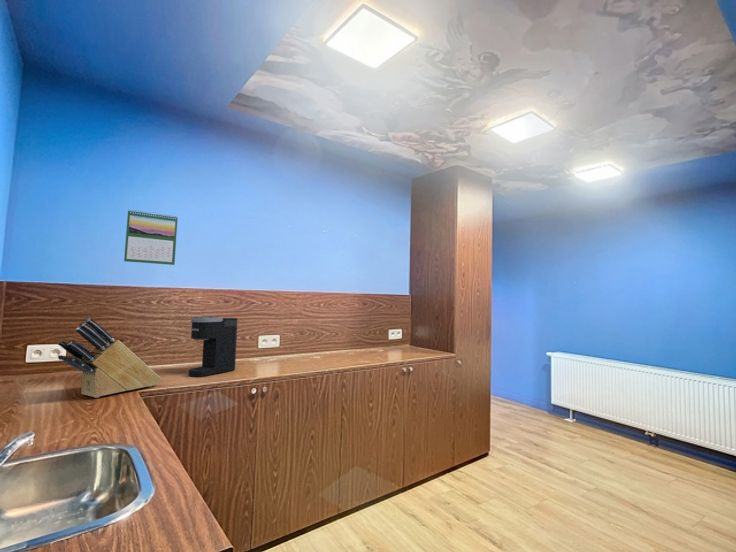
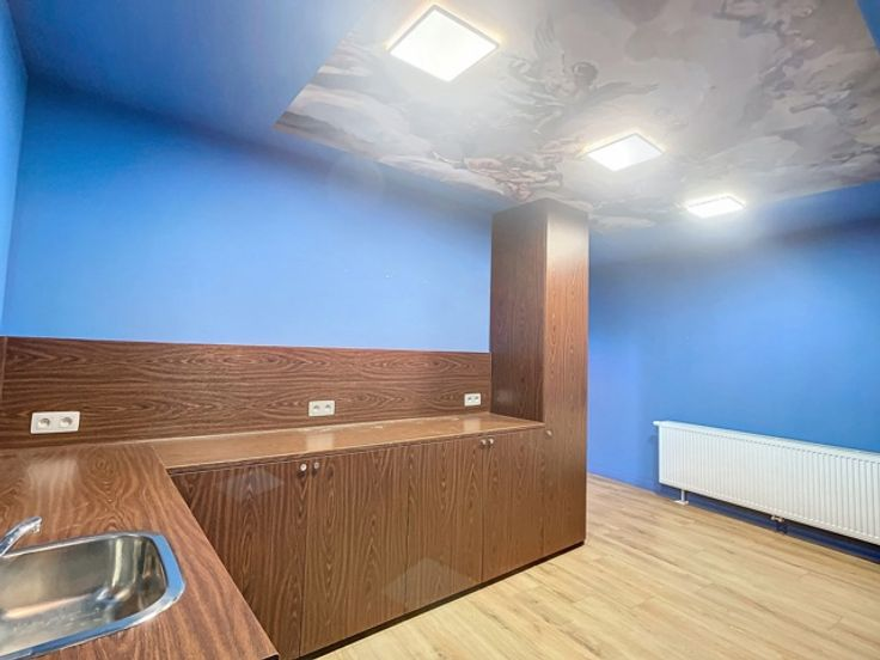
- knife block [56,317,162,399]
- calendar [123,208,179,266]
- coffee maker [188,315,239,378]
